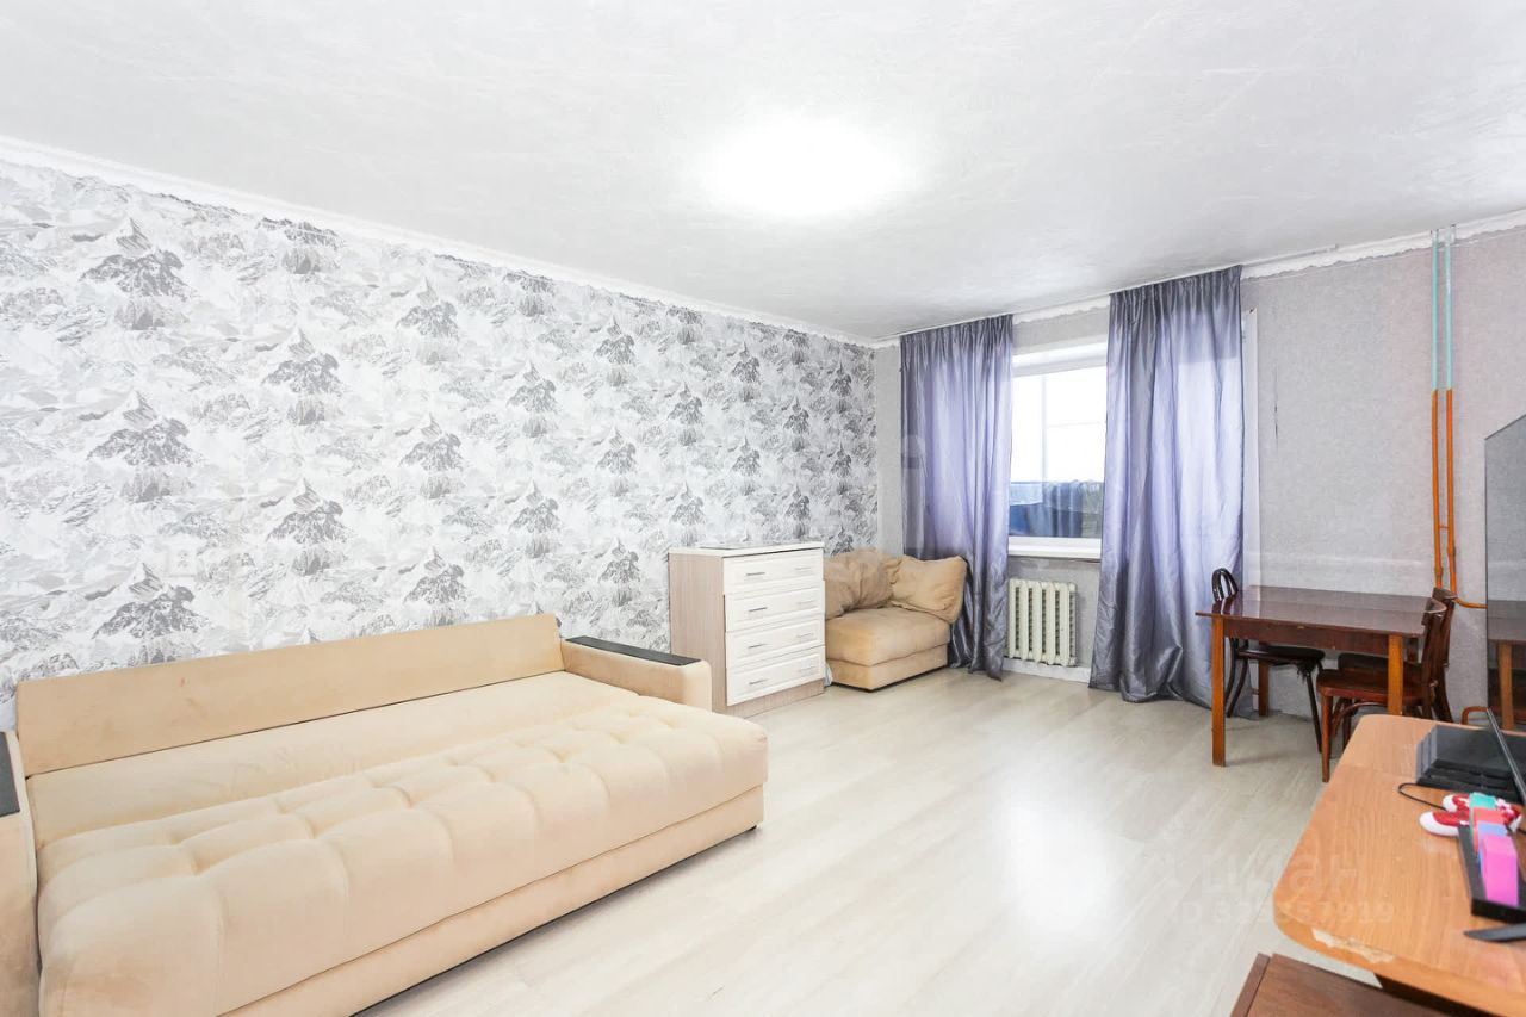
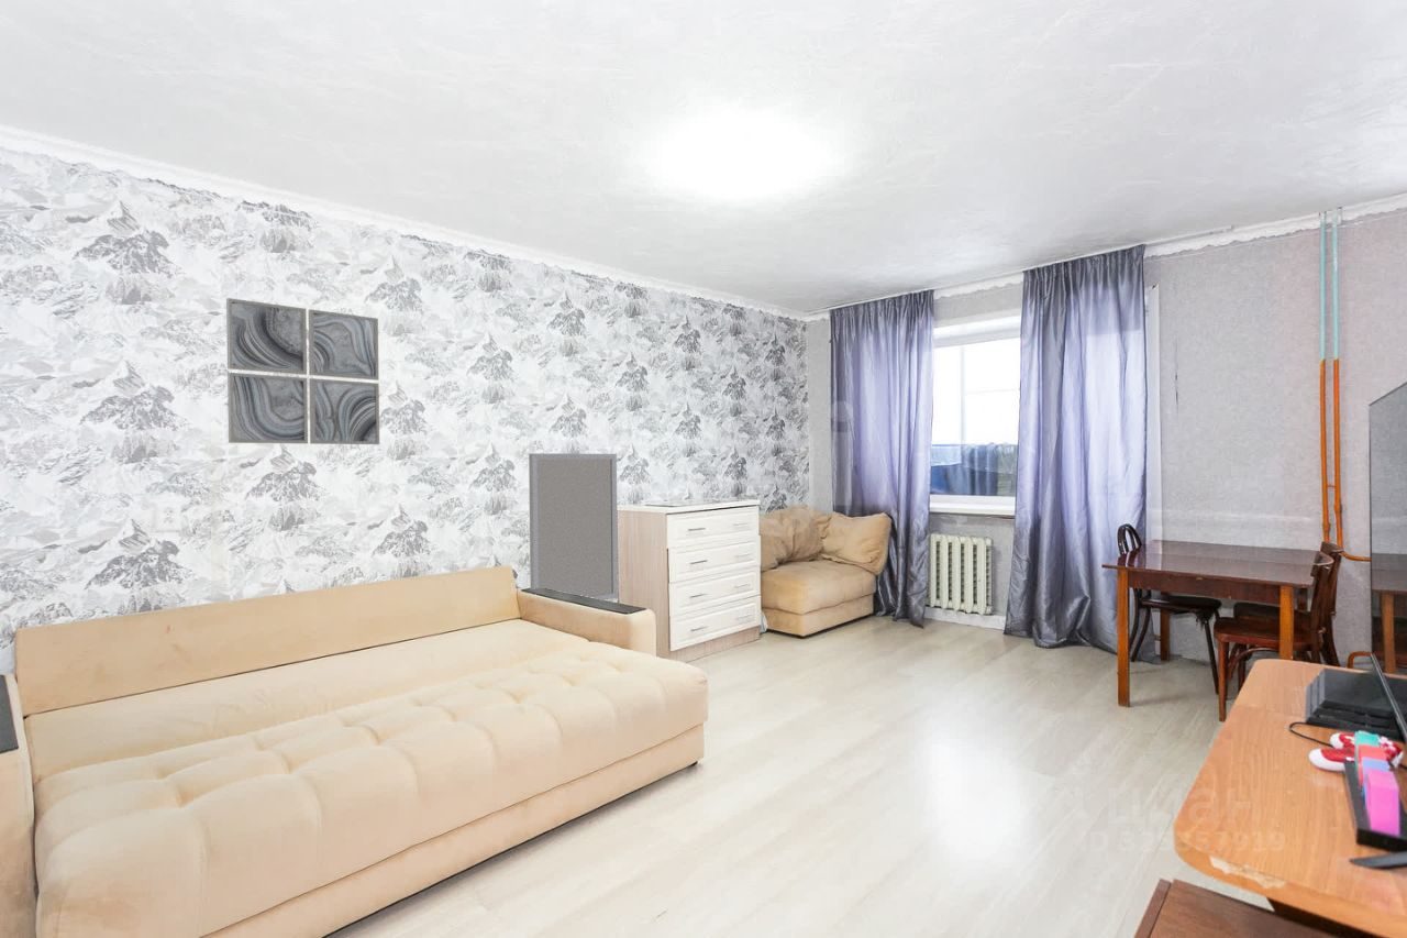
+ wall art [225,297,380,445]
+ home mirror [528,452,619,600]
